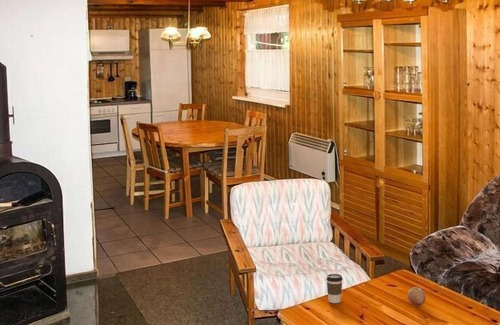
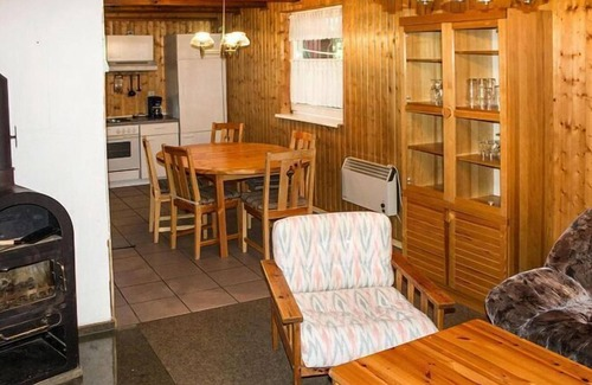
- fruit [407,286,427,307]
- coffee cup [325,273,344,304]
